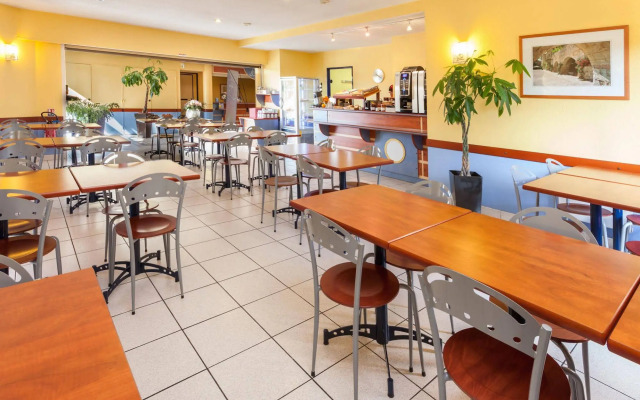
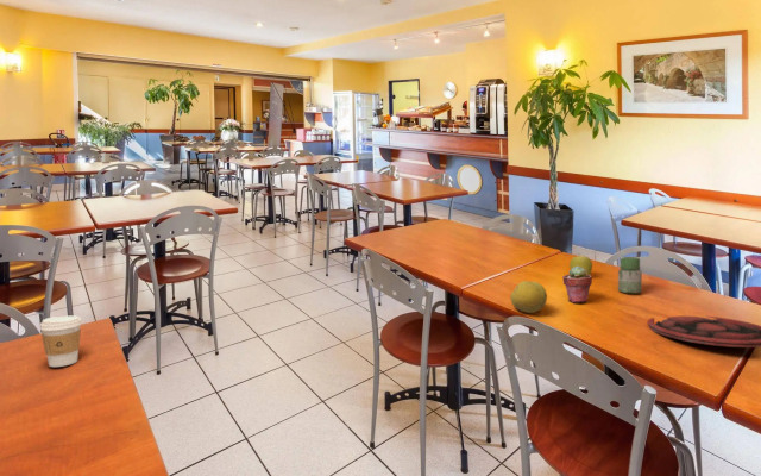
+ coffee cup [39,315,83,368]
+ potted succulent [561,267,593,303]
+ plate [647,315,761,349]
+ fruit [509,280,548,314]
+ jar [617,256,643,294]
+ apple [568,251,593,275]
